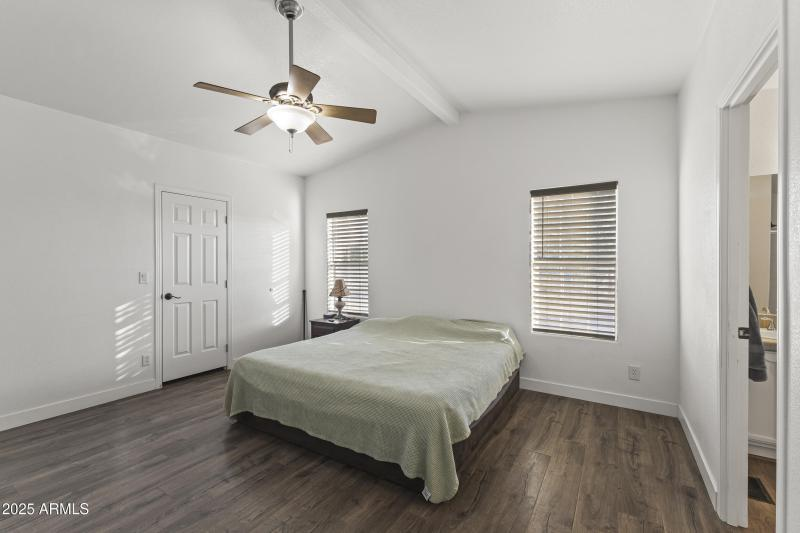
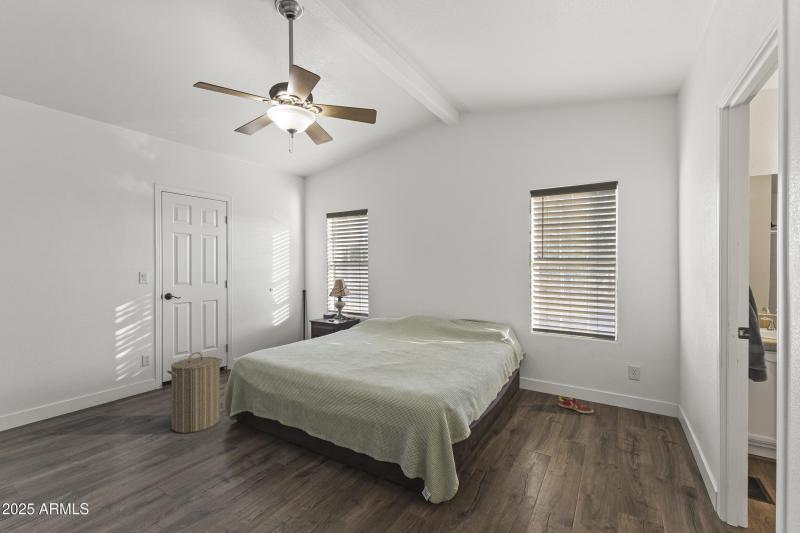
+ laundry hamper [166,351,223,434]
+ shoe [558,394,594,414]
